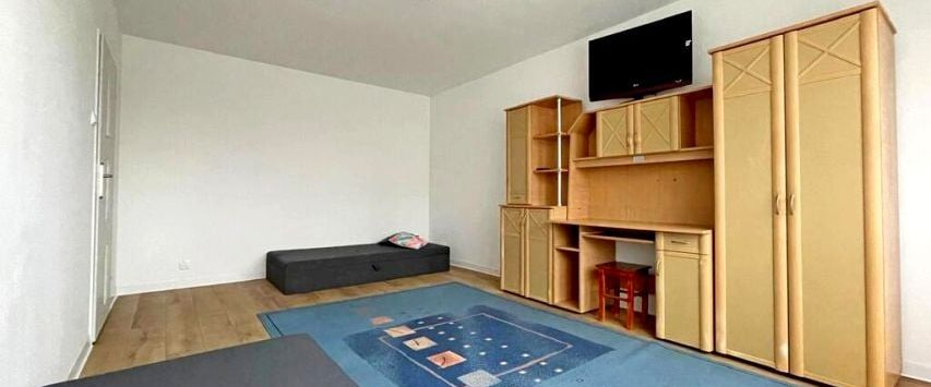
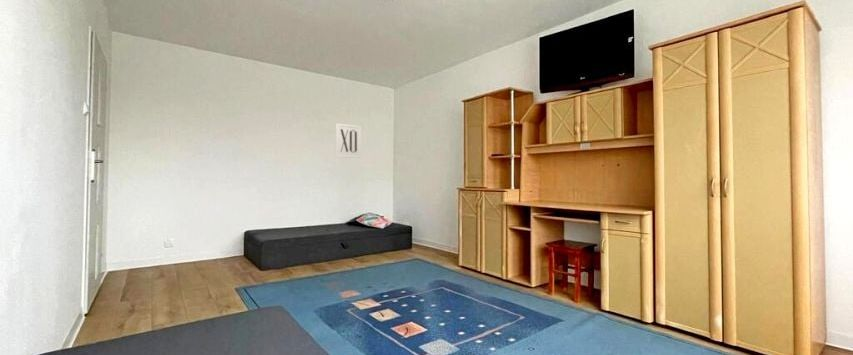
+ wall art [335,122,362,159]
